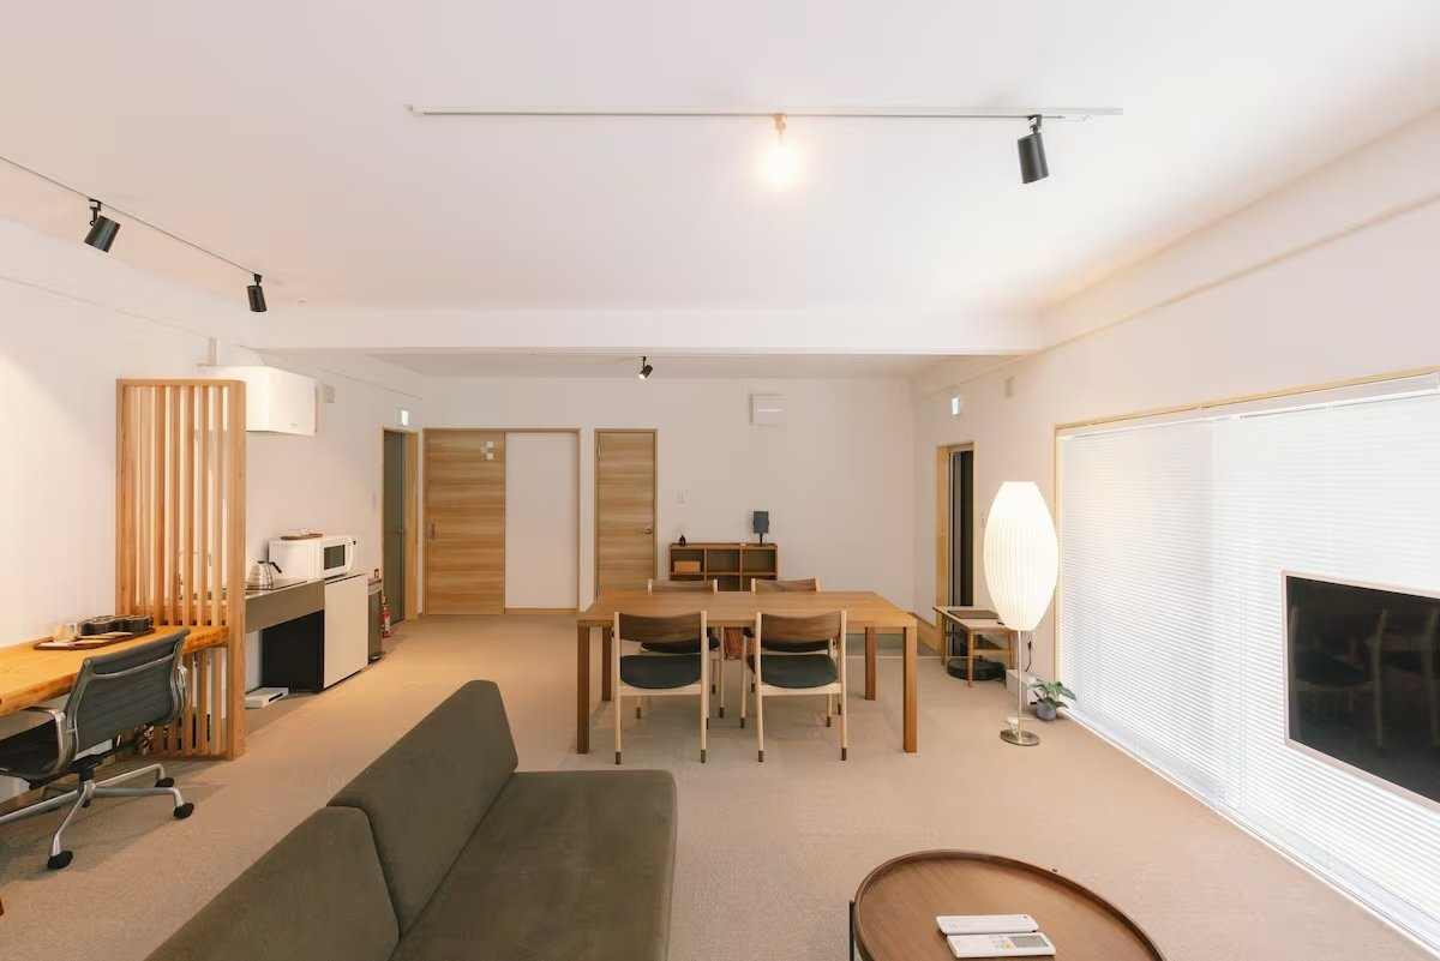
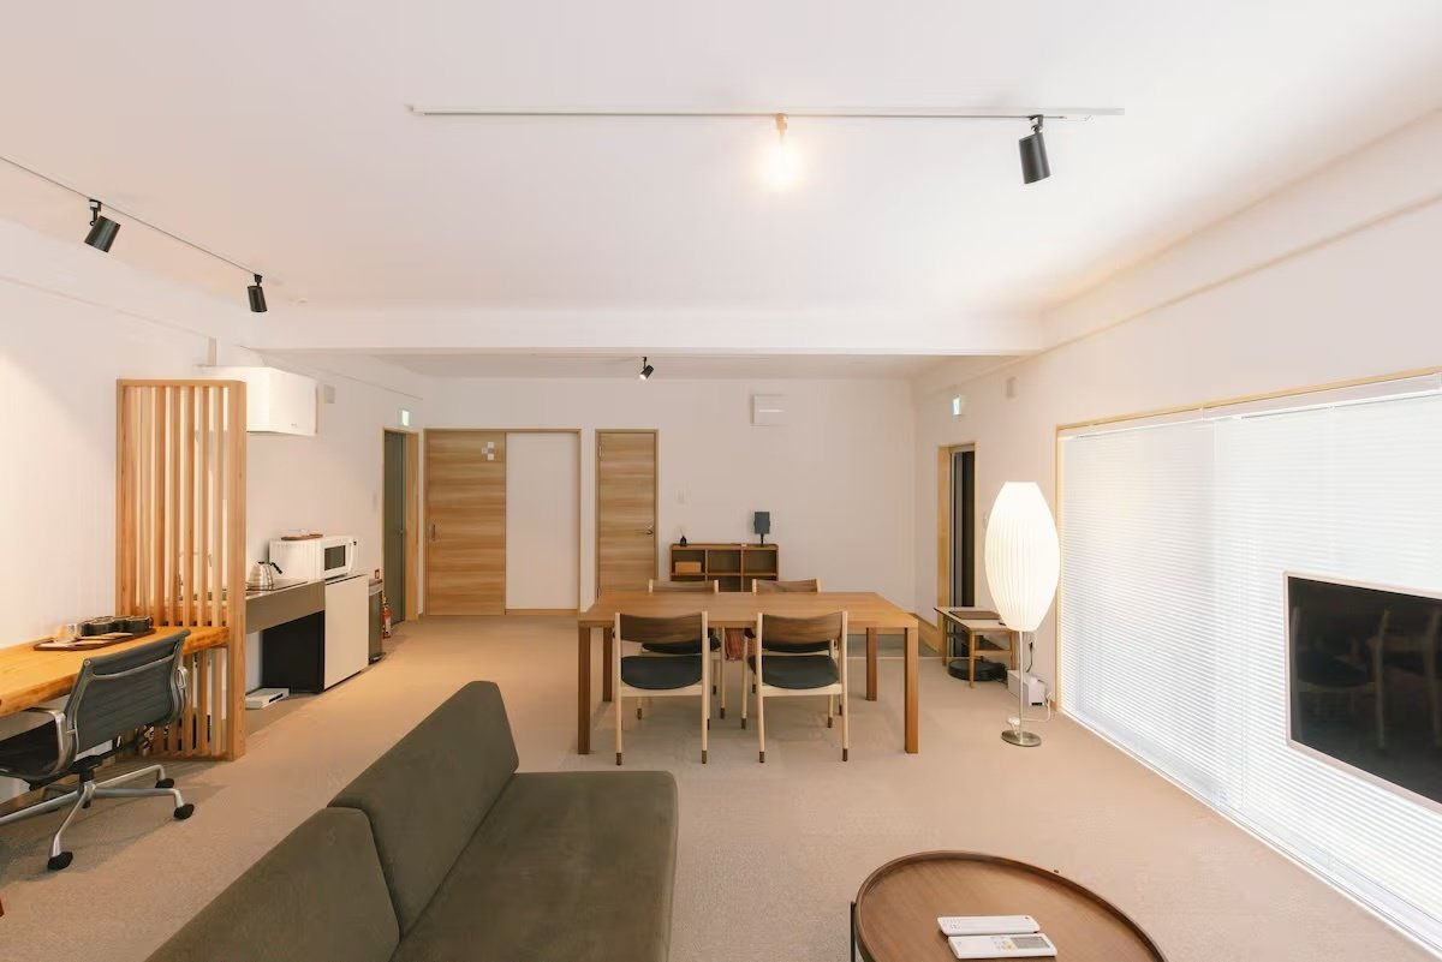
- potted plant [1026,680,1078,721]
